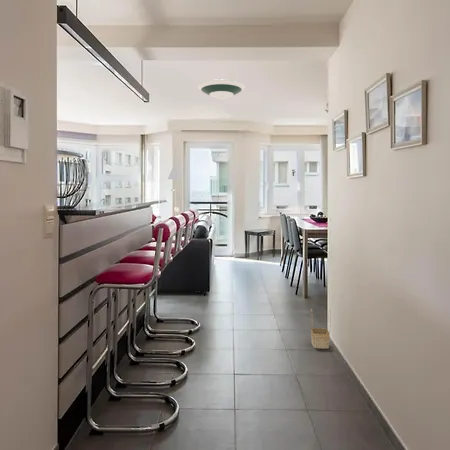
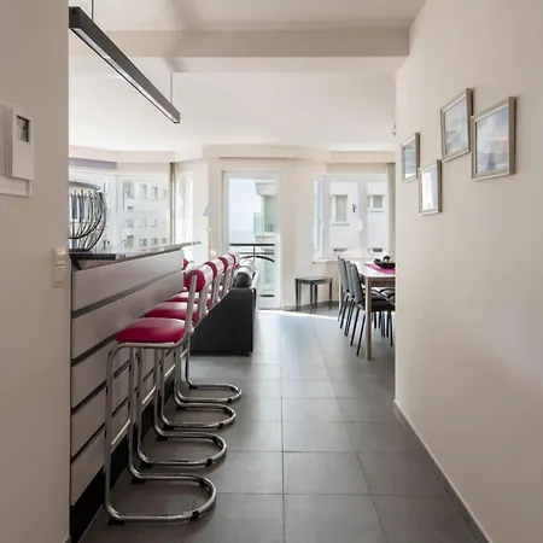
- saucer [197,78,246,100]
- basket [310,308,332,349]
